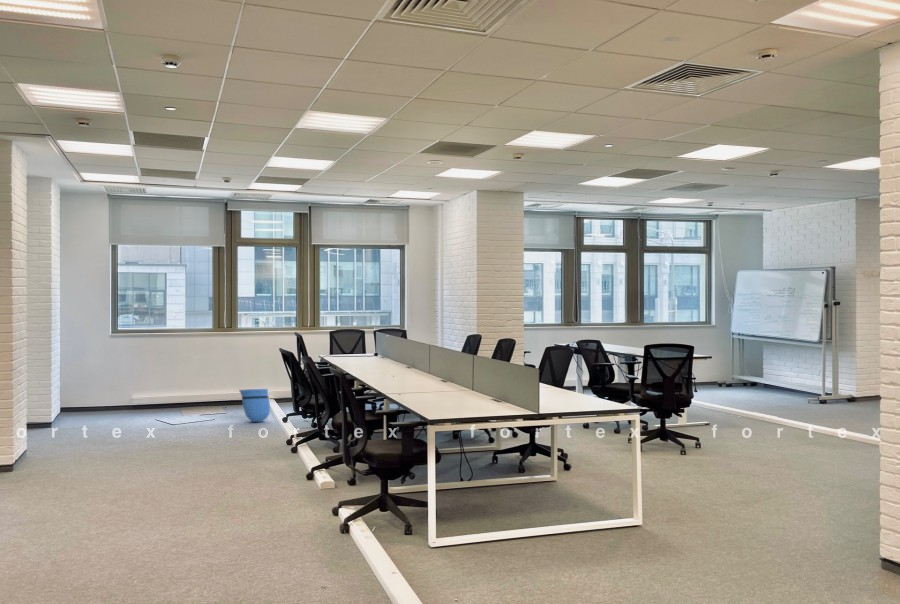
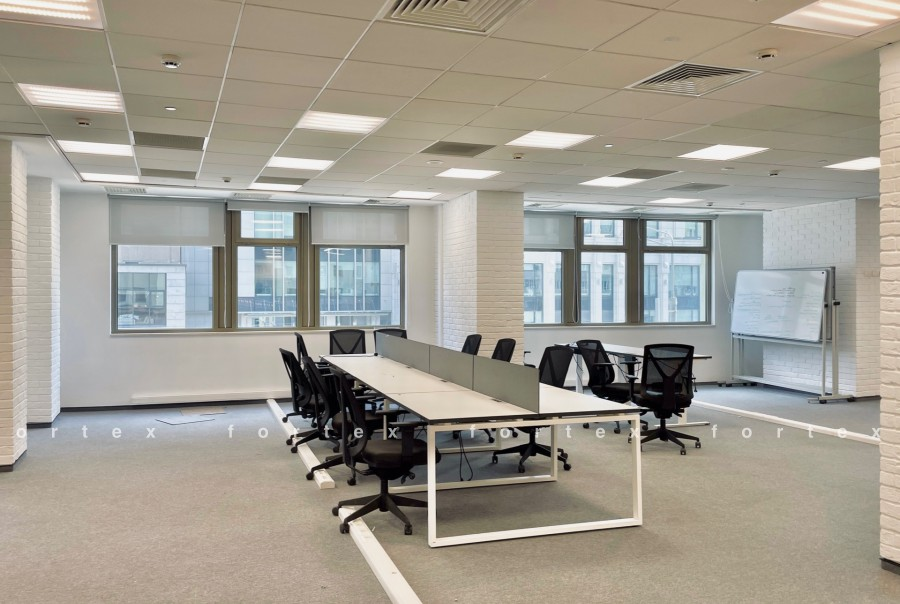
- sun visor [238,388,271,423]
